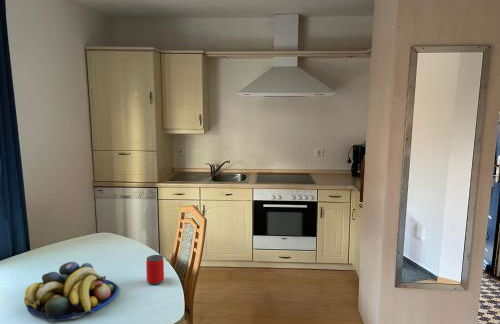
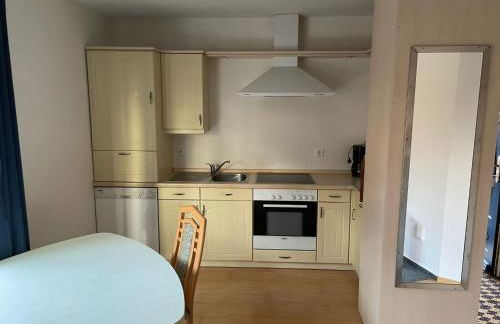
- fruit bowl [23,261,119,323]
- beverage can [145,254,165,286]
